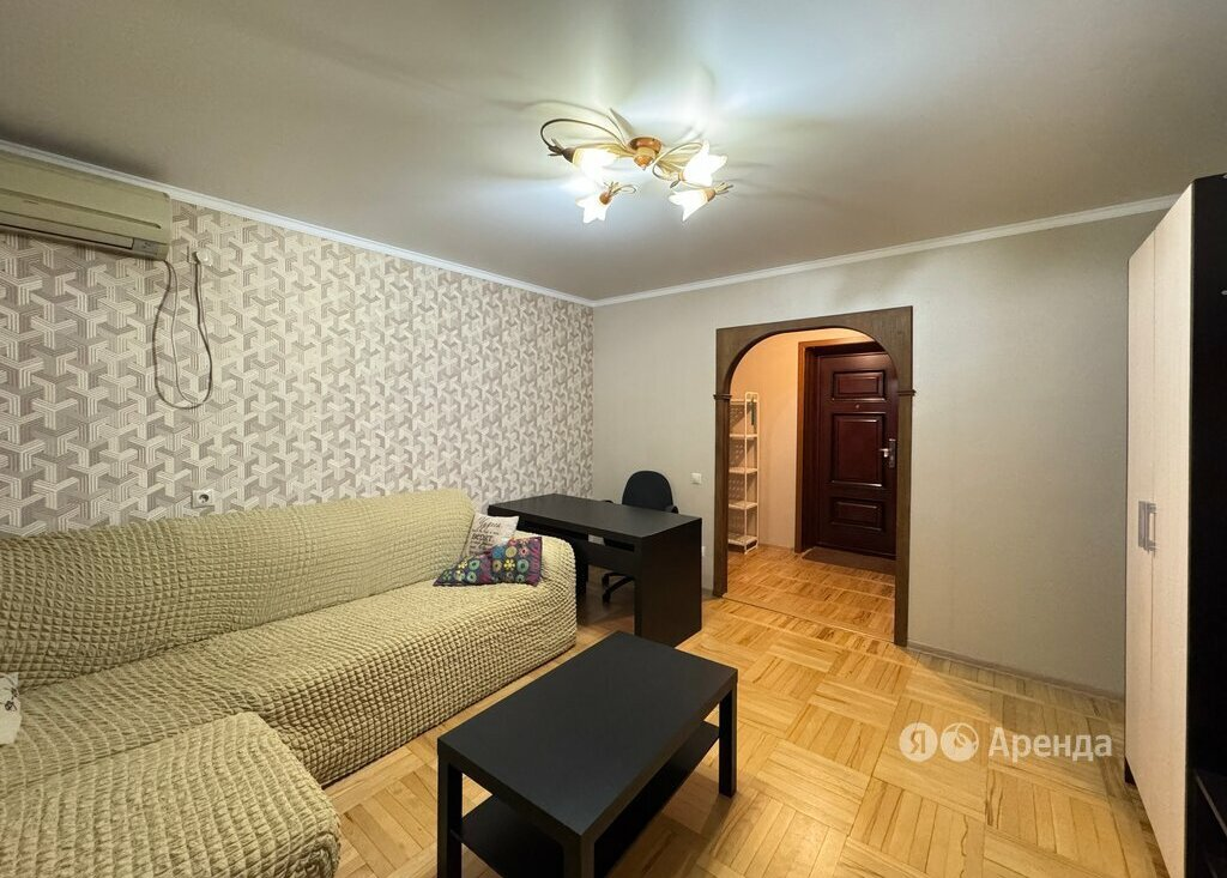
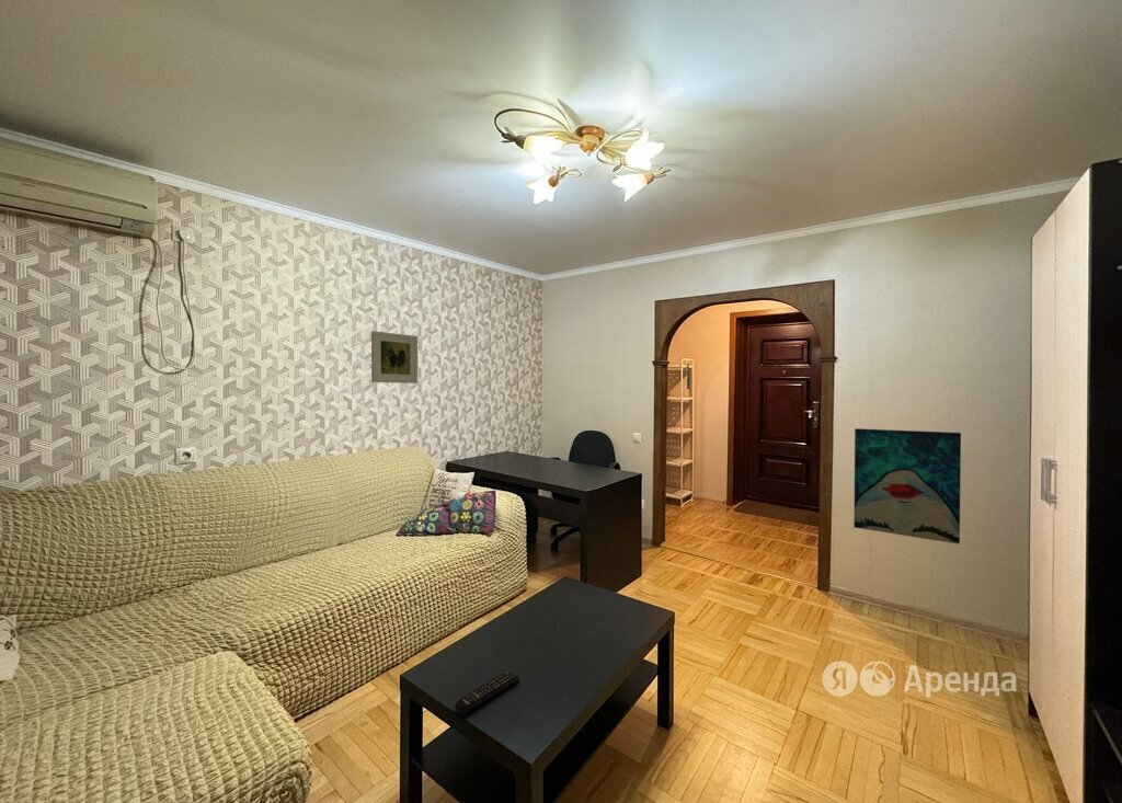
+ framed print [370,330,419,385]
+ remote control [455,669,520,716]
+ wall art [852,427,962,544]
